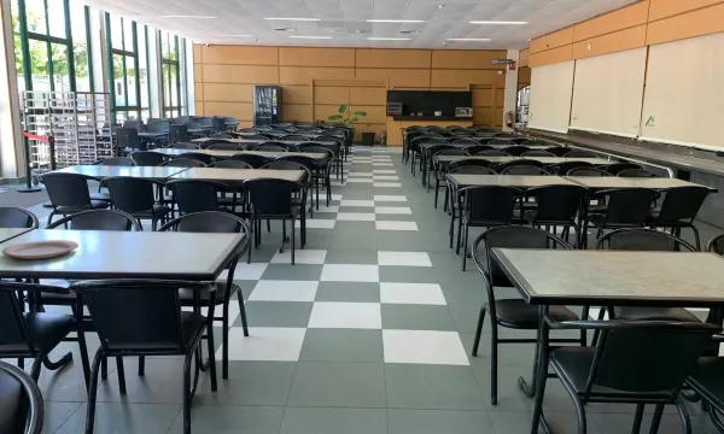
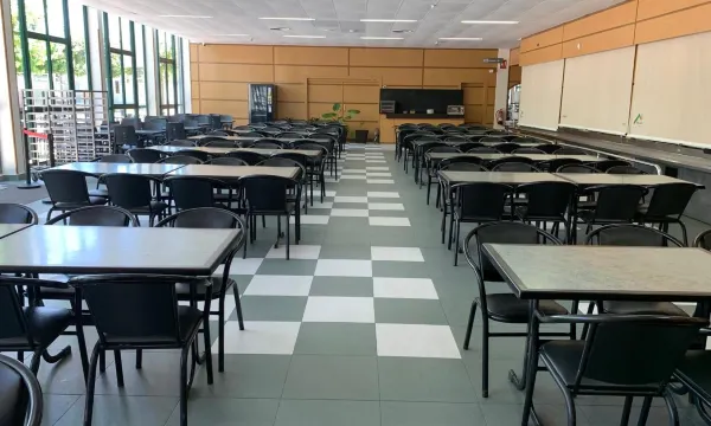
- plate [1,239,80,260]
